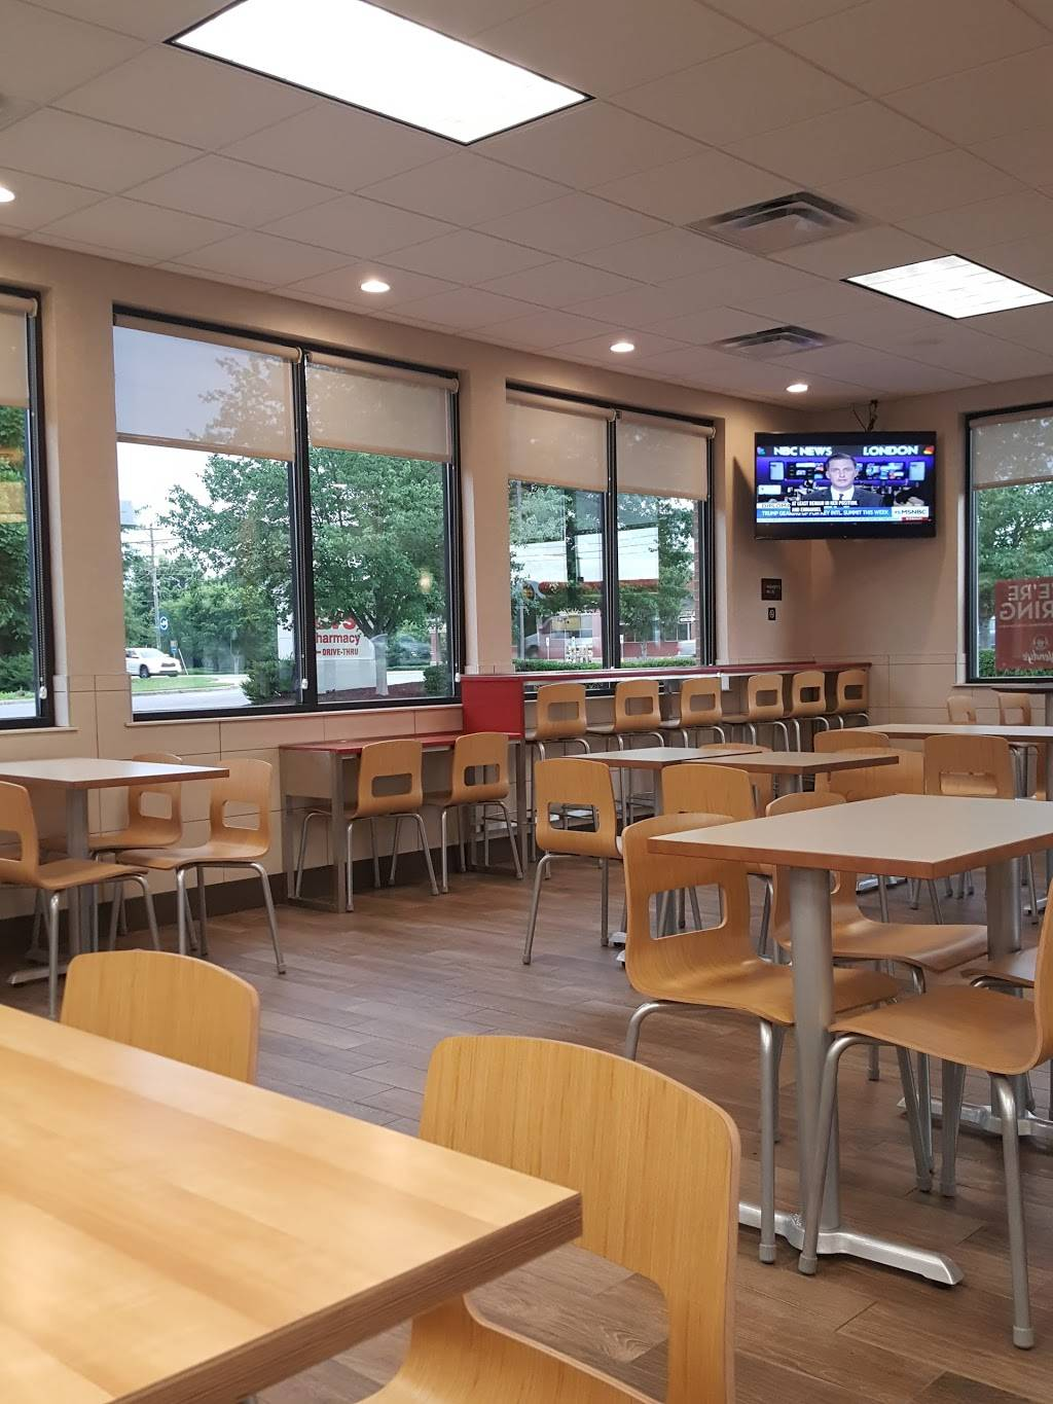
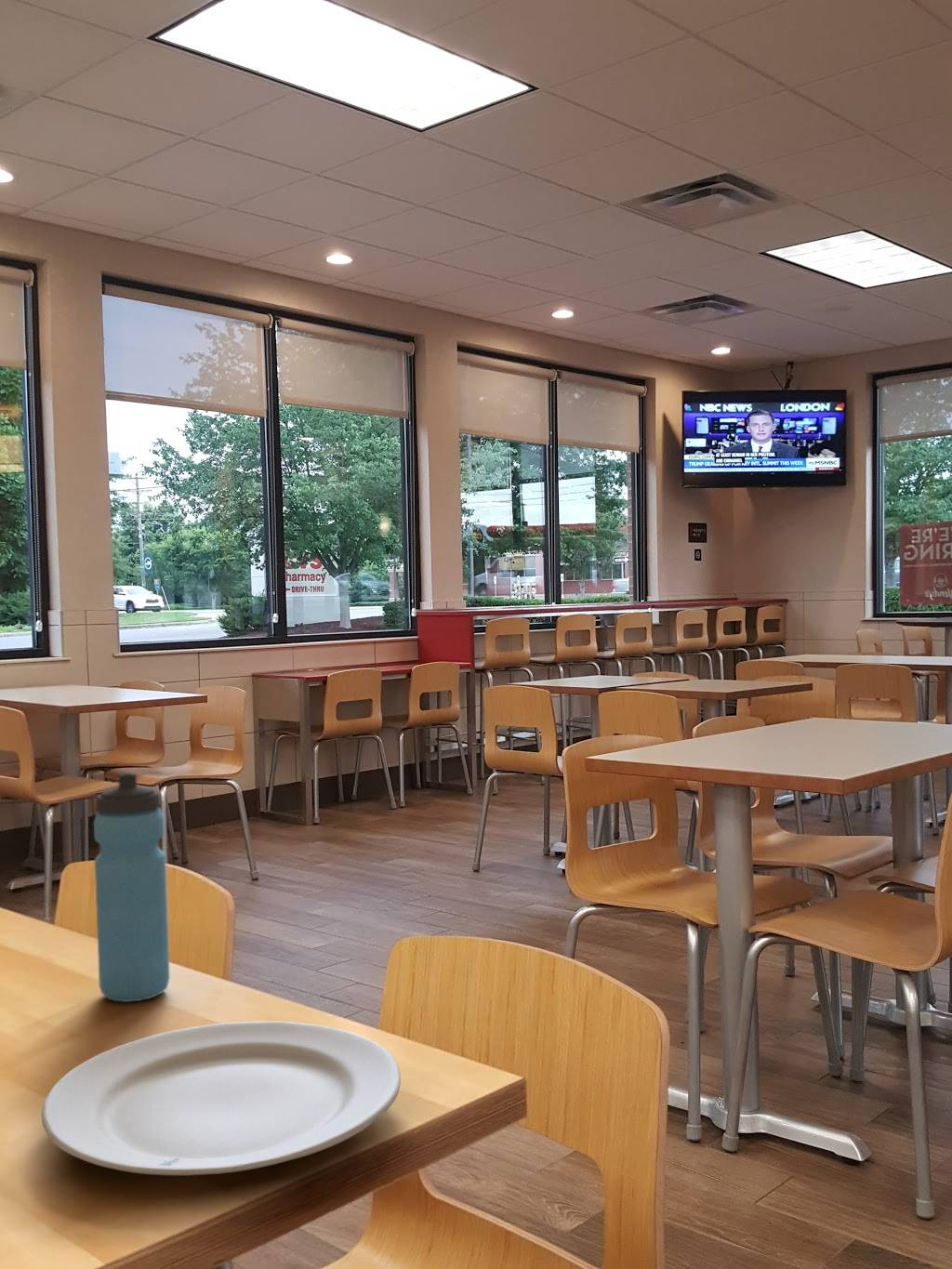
+ water bottle [93,772,170,1003]
+ chinaware [41,1020,402,1176]
